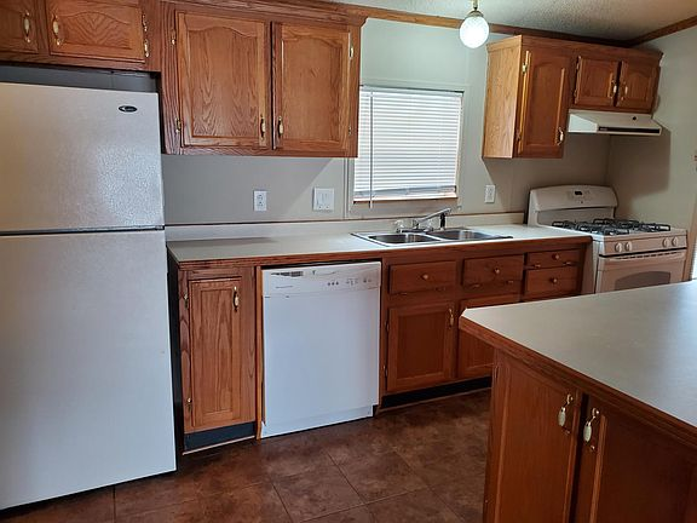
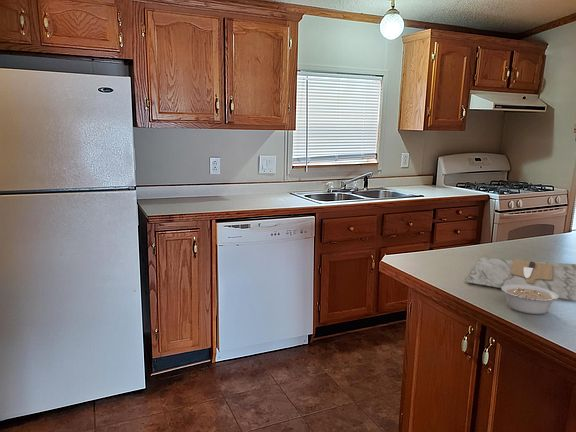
+ legume [500,284,559,315]
+ cutting board [464,256,576,301]
